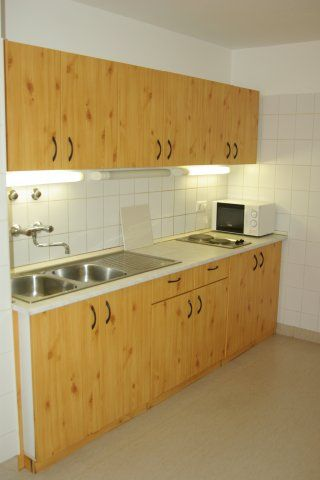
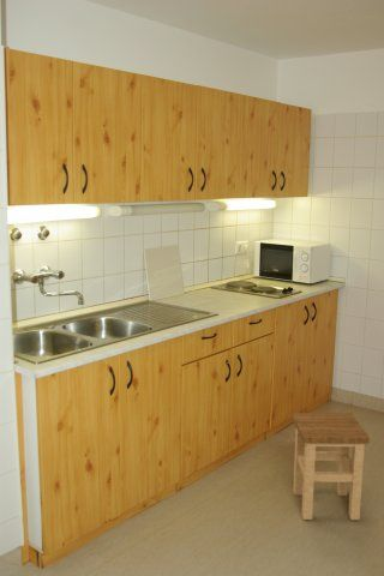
+ stool [290,412,371,521]
